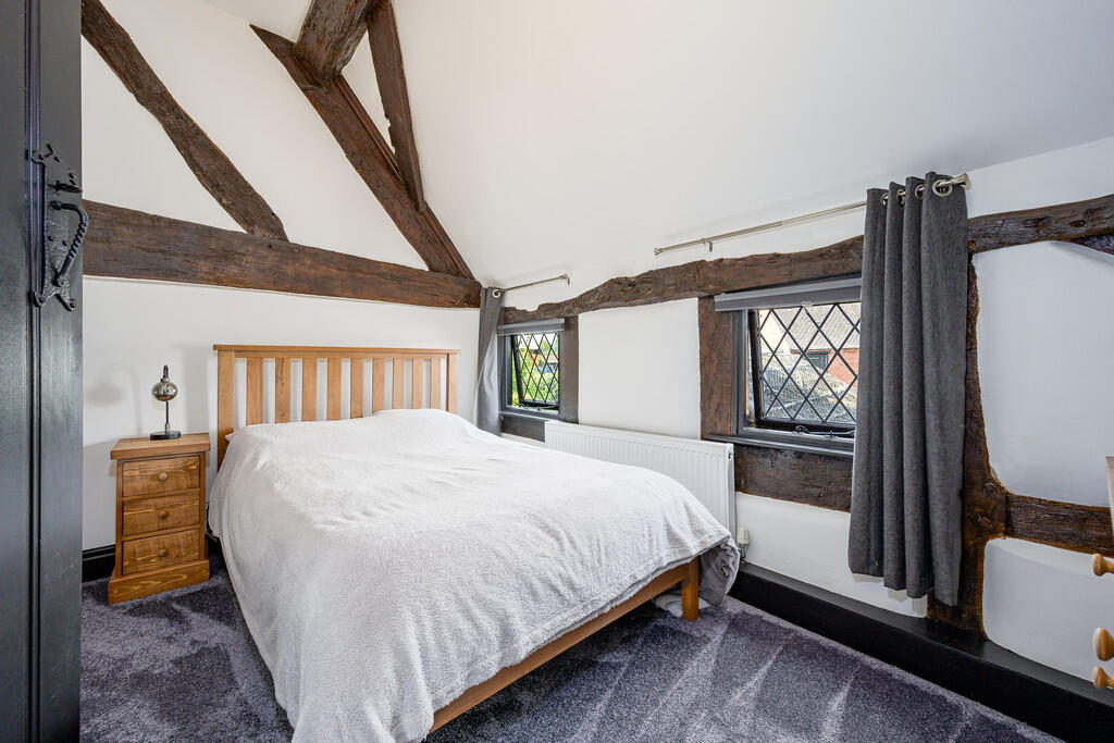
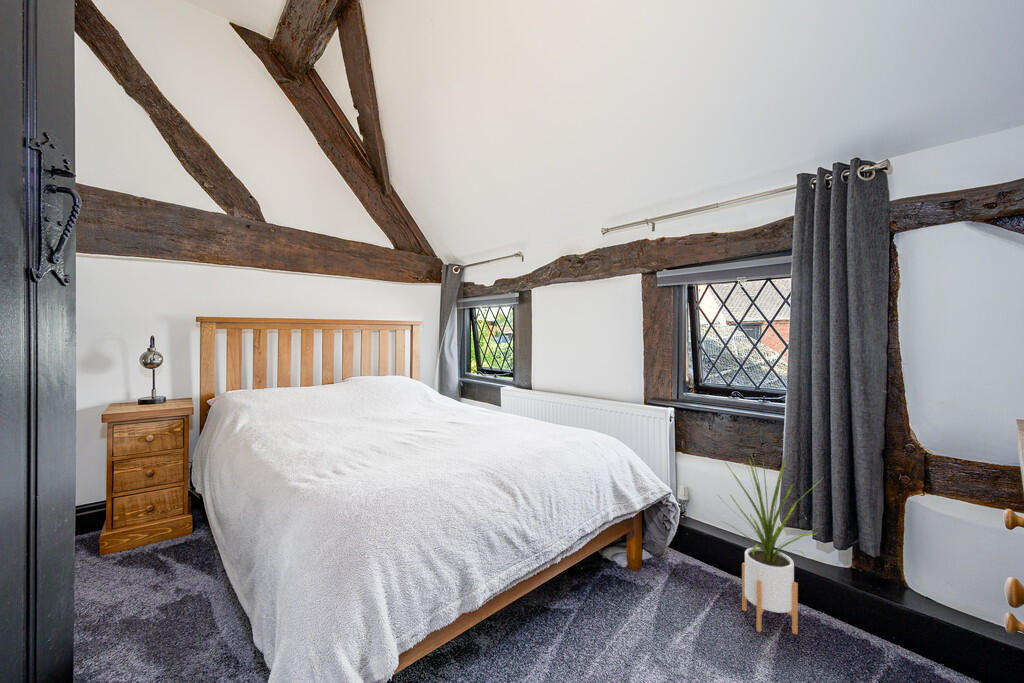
+ house plant [716,450,824,636]
